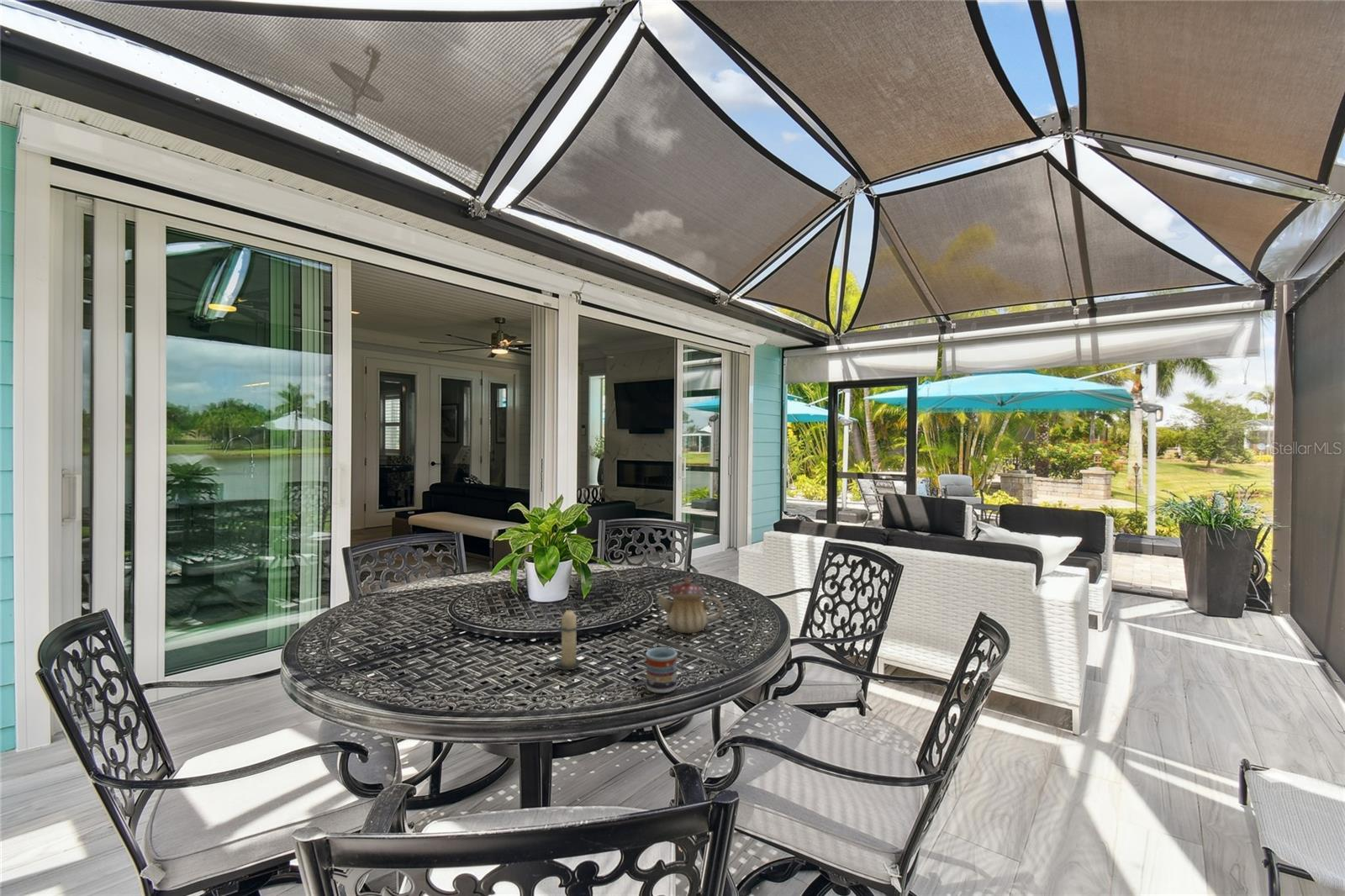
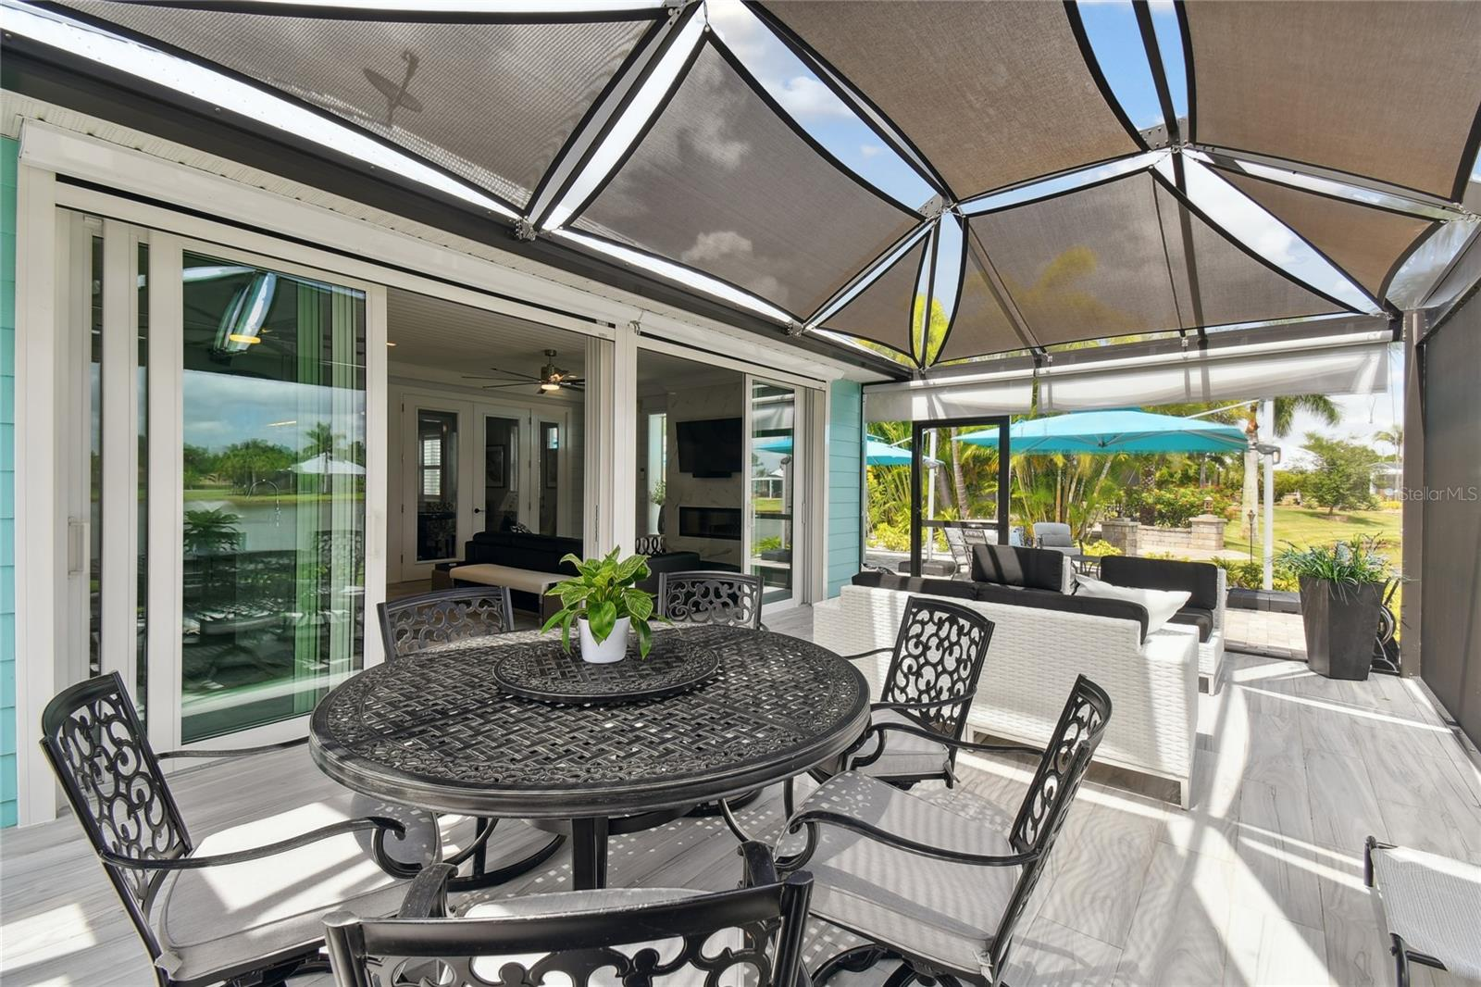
- candle [555,605,583,671]
- teapot [656,576,724,634]
- cup [645,646,678,693]
